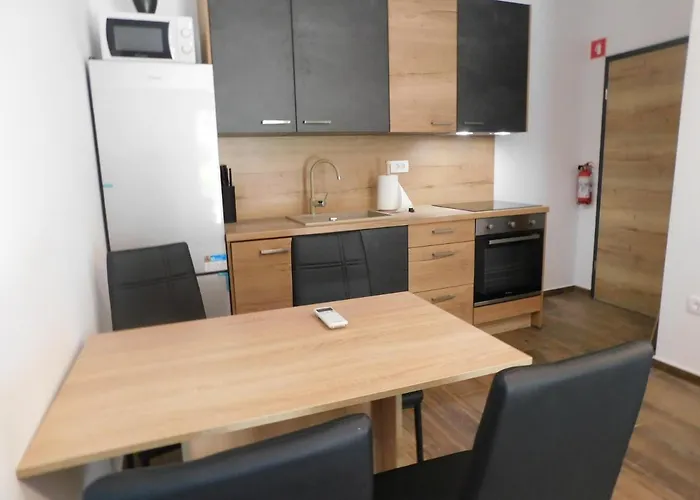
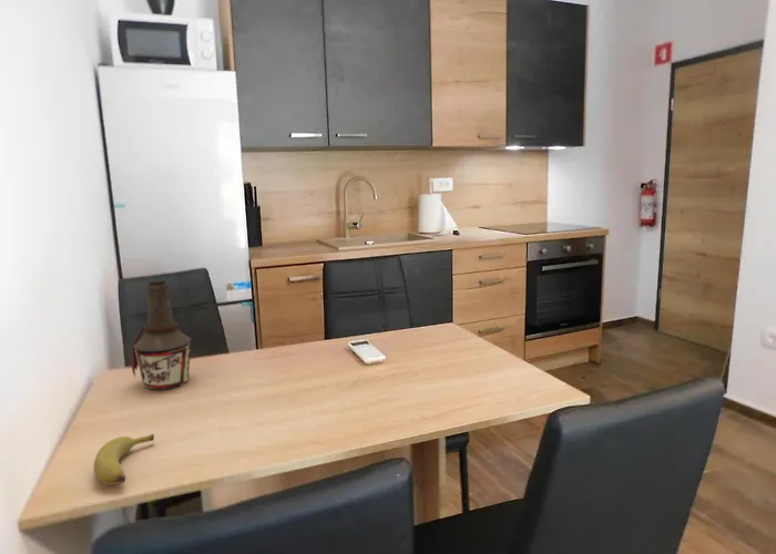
+ banana [93,433,155,486]
+ bottle [131,279,193,391]
